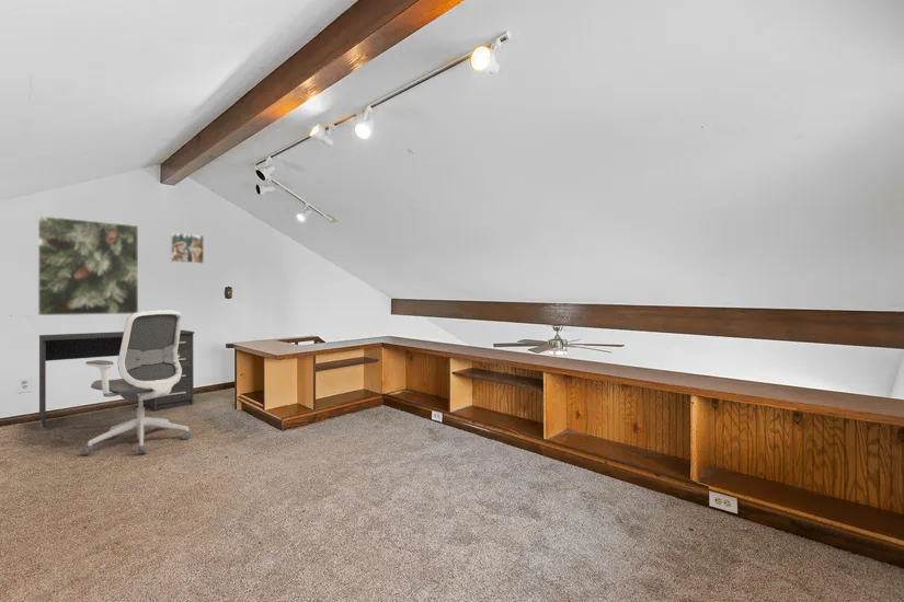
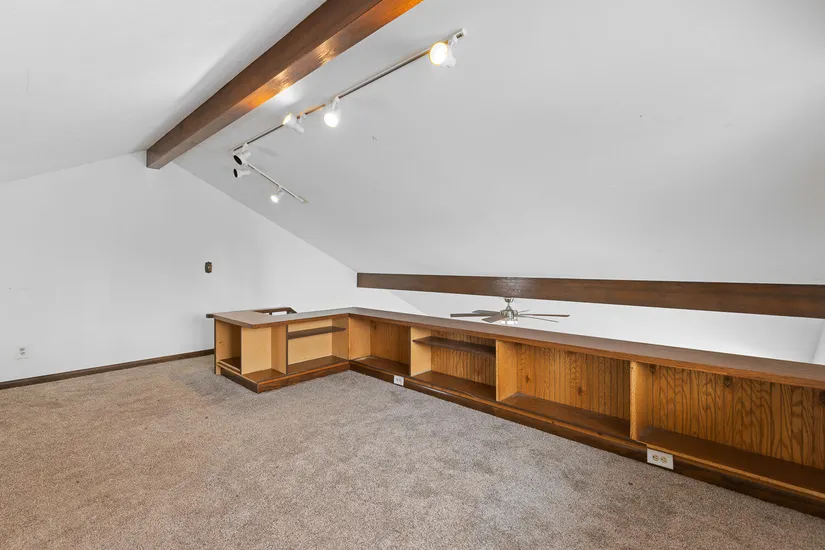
- desk [38,328,195,428]
- office chair [80,309,192,455]
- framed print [170,231,205,265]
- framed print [37,215,139,316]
